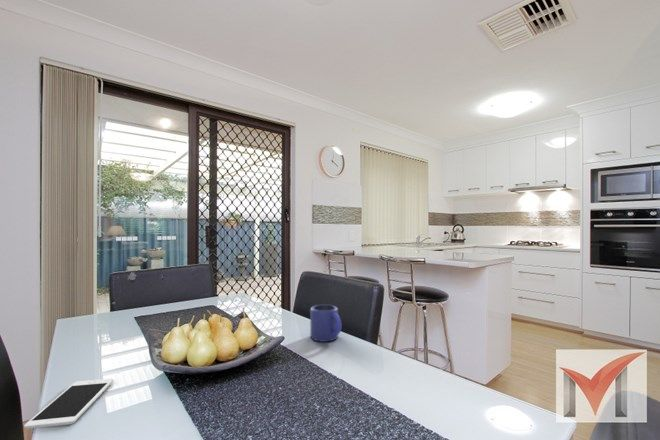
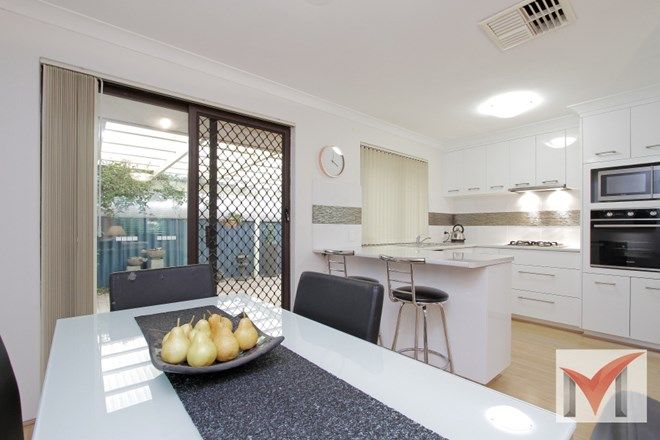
- mug [309,303,343,343]
- cell phone [23,378,115,430]
